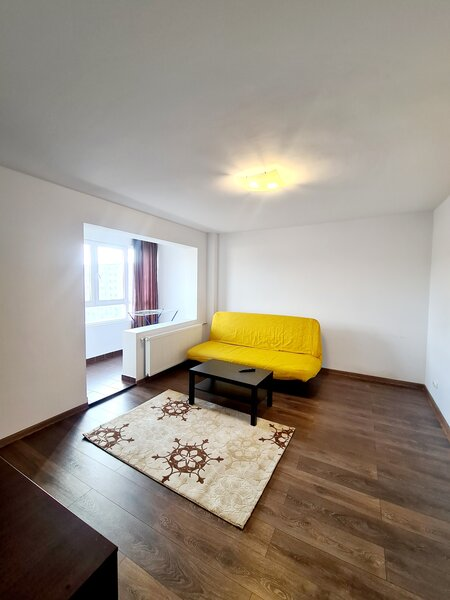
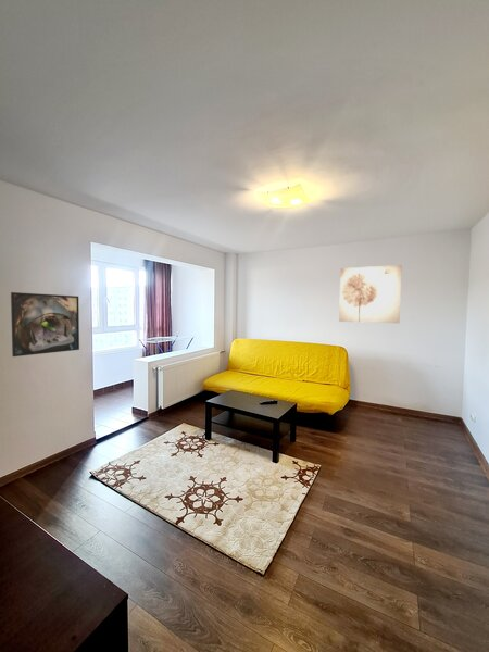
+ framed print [10,291,80,358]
+ wall art [338,264,403,324]
